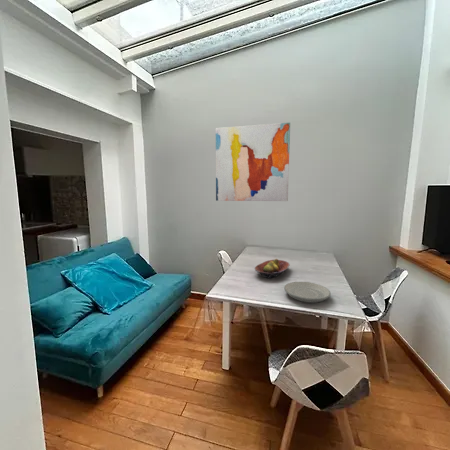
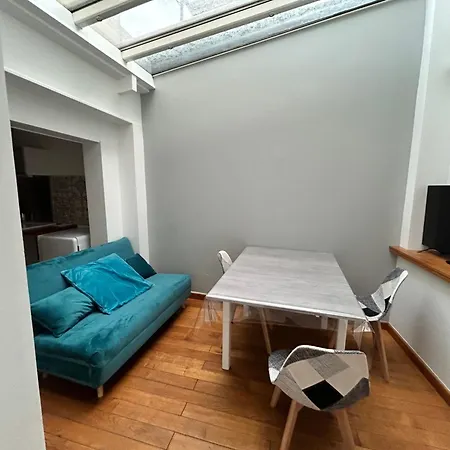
- plate [283,281,332,304]
- fruit bowl [254,258,291,279]
- wall art [215,122,291,202]
